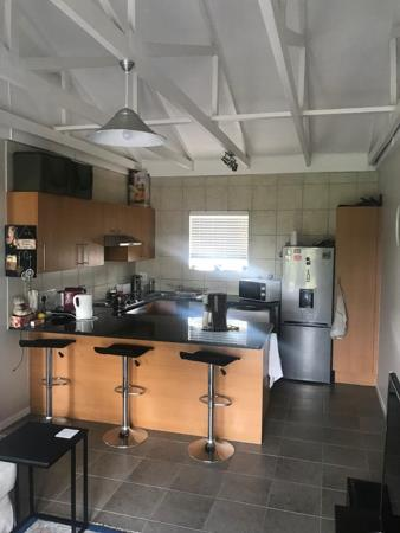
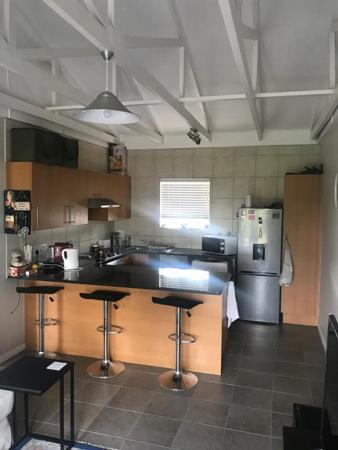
- coffee maker [200,290,240,332]
